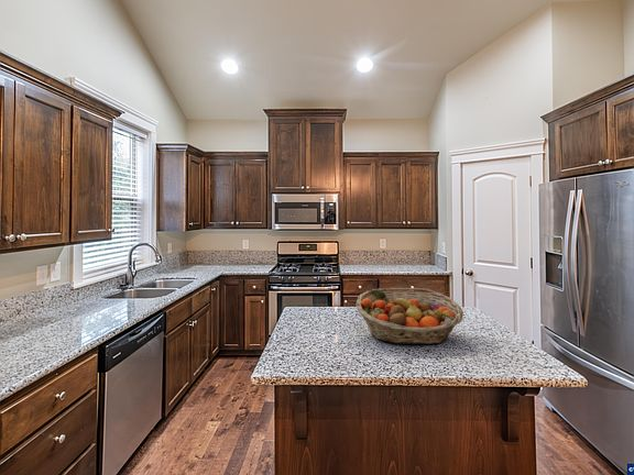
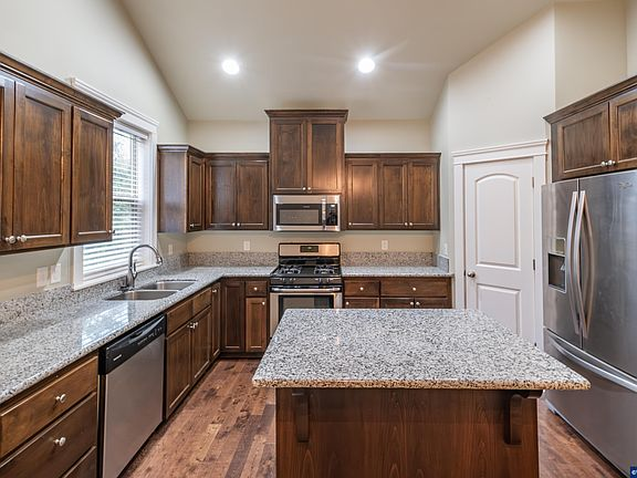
- fruit basket [356,287,464,345]
